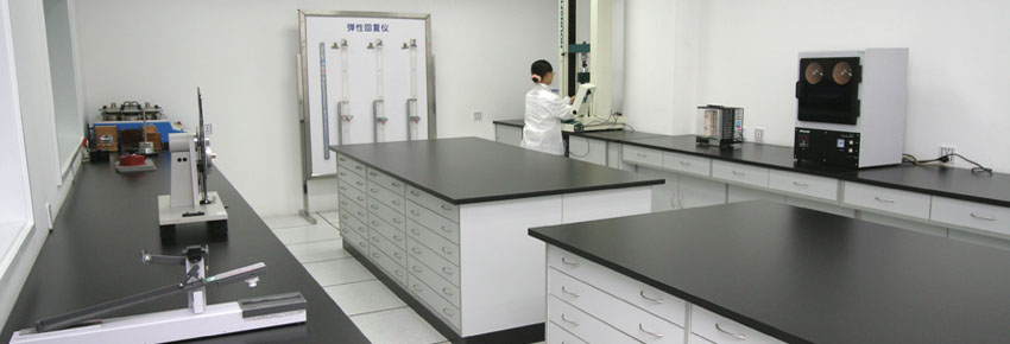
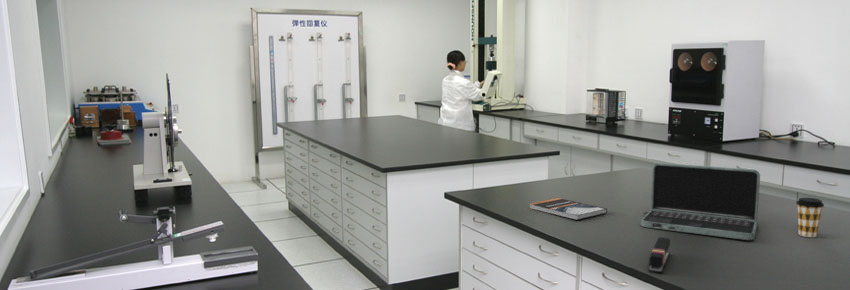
+ book [529,197,608,221]
+ laptop [640,162,761,241]
+ coffee cup [795,197,825,238]
+ stapler [647,236,671,274]
